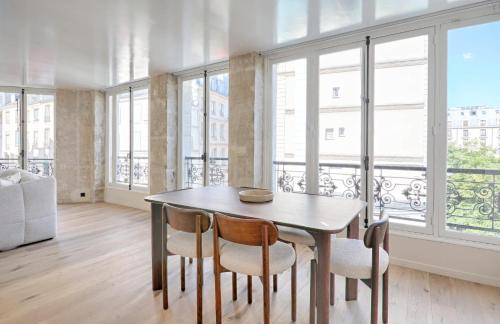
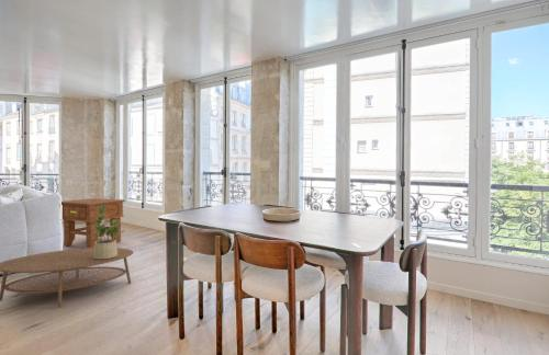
+ coffee table [0,247,134,308]
+ potted plant [93,205,125,259]
+ side table [60,197,126,249]
